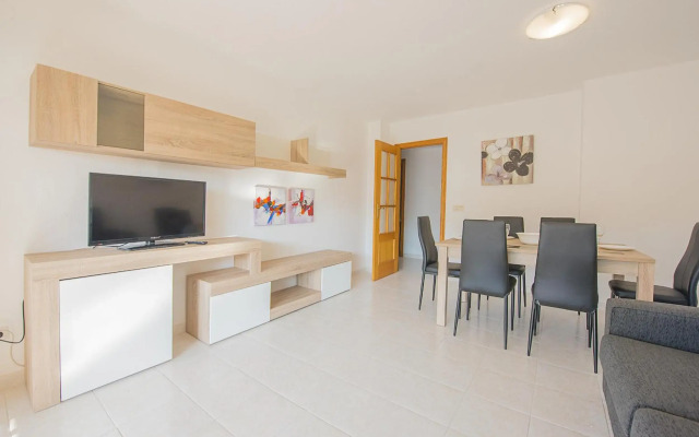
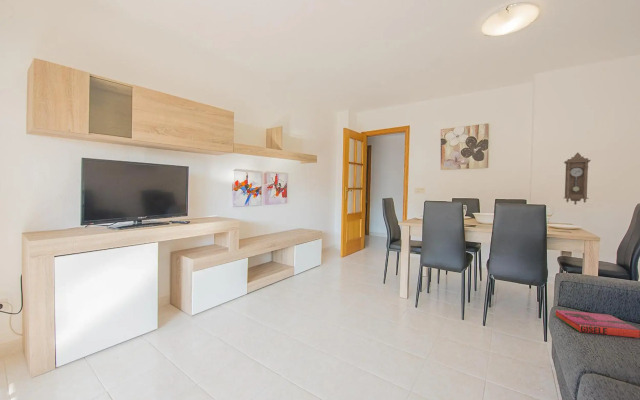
+ hardback book [554,309,640,339]
+ pendulum clock [563,152,591,206]
